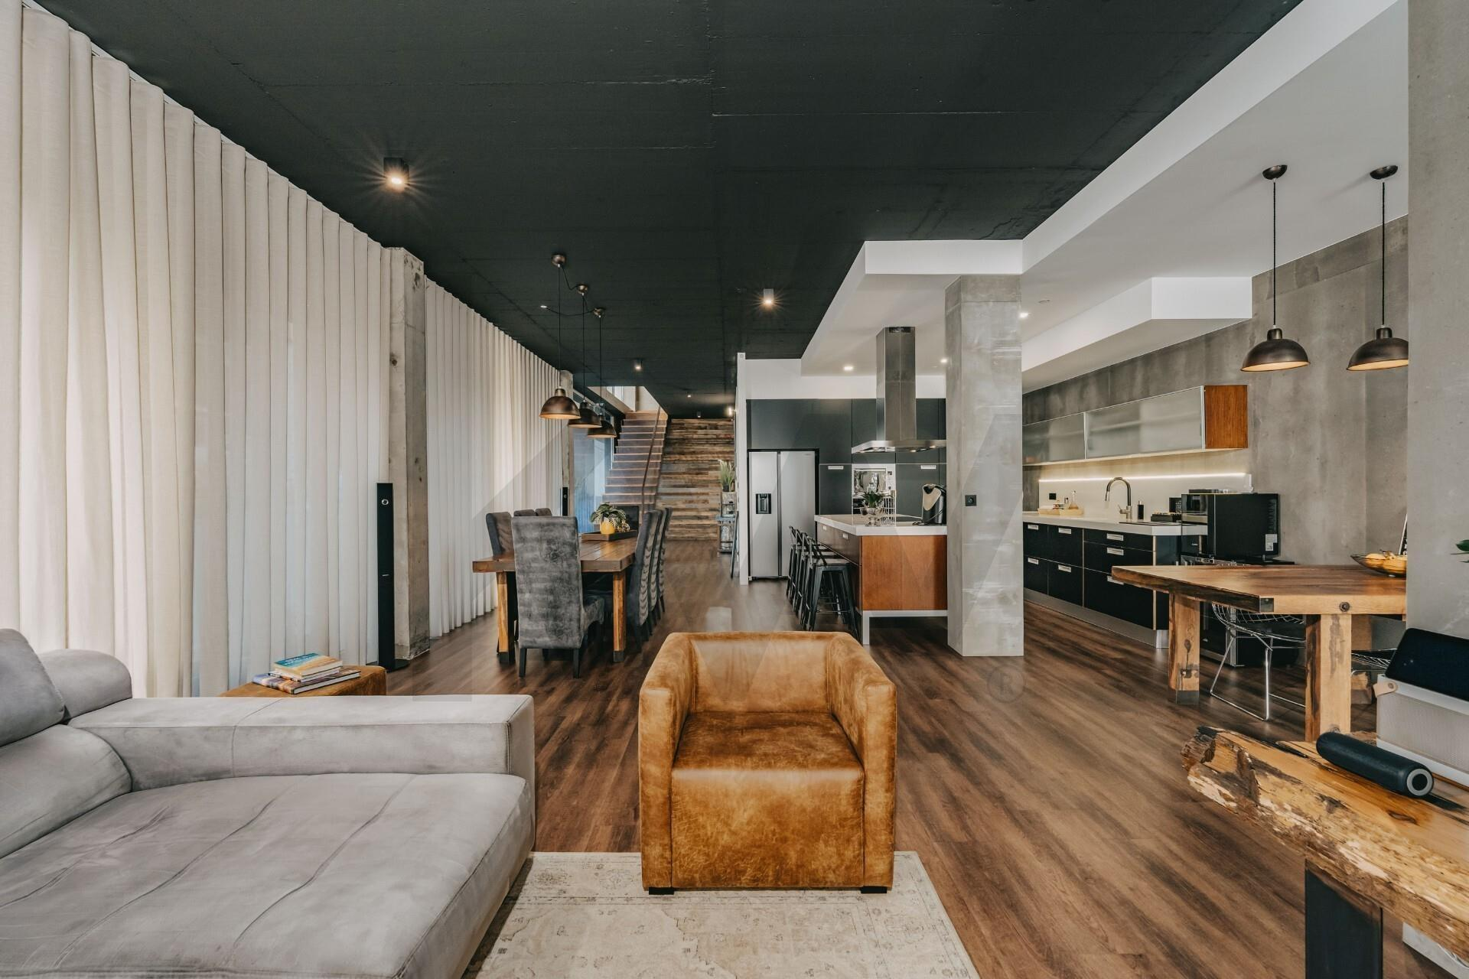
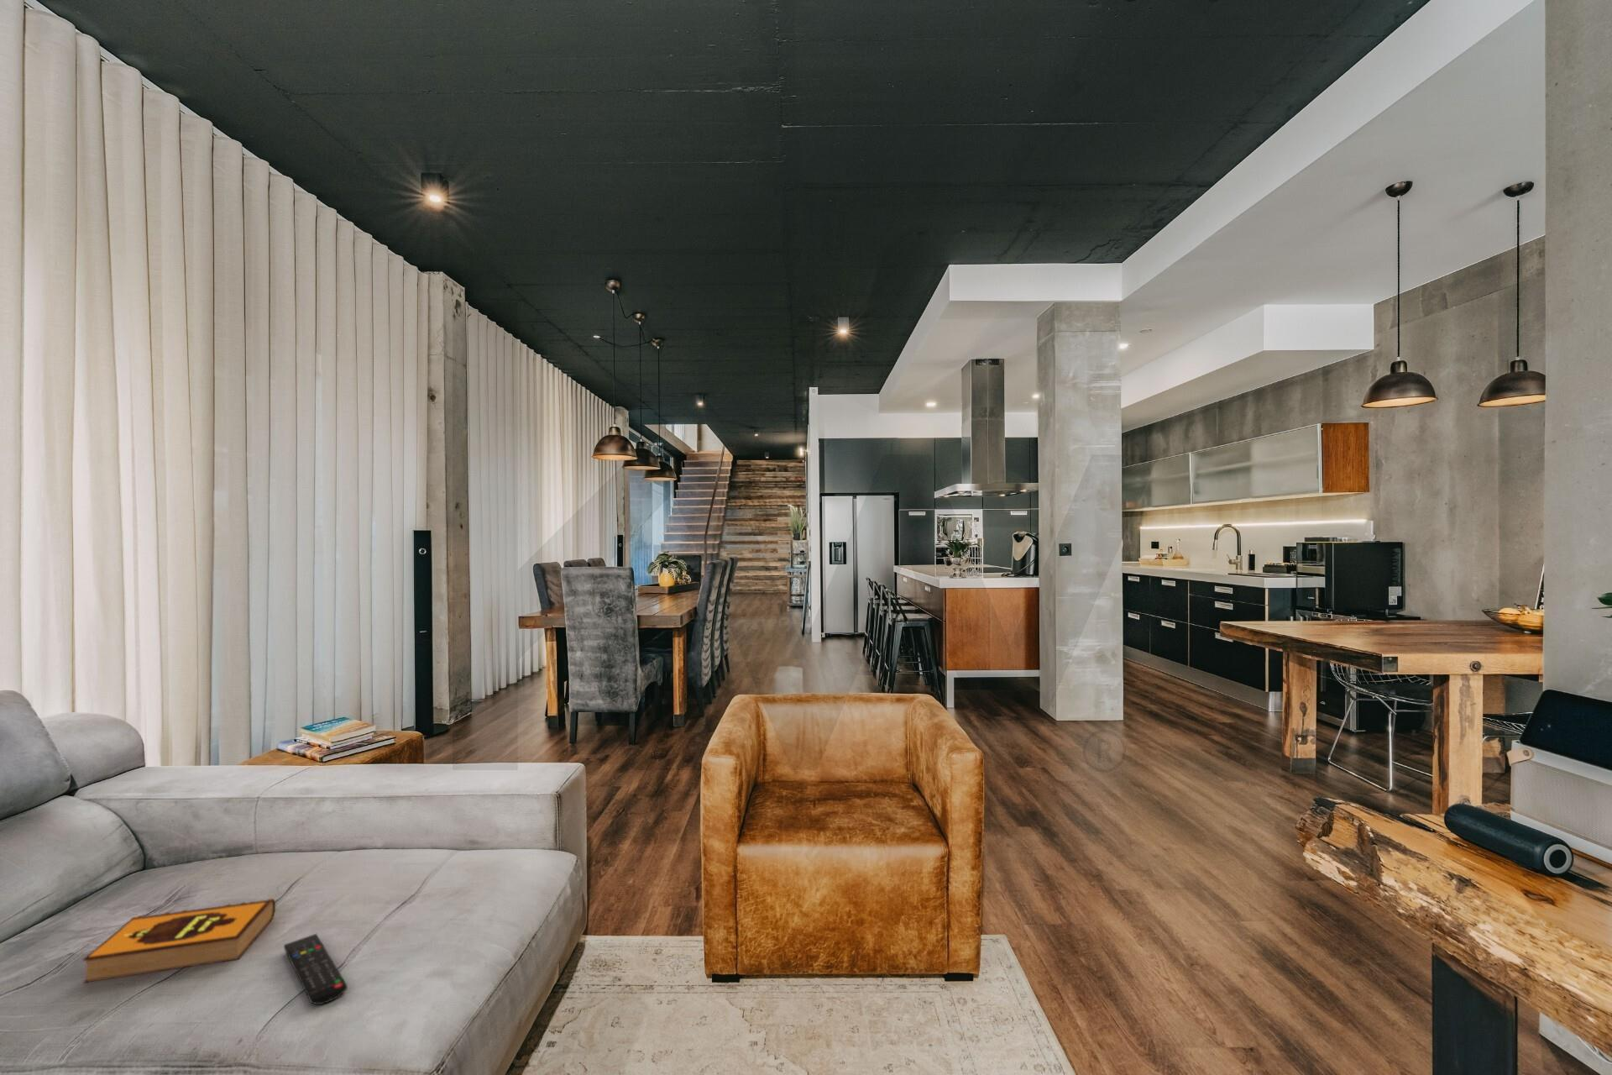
+ remote control [283,933,348,1005]
+ hardback book [82,897,276,984]
